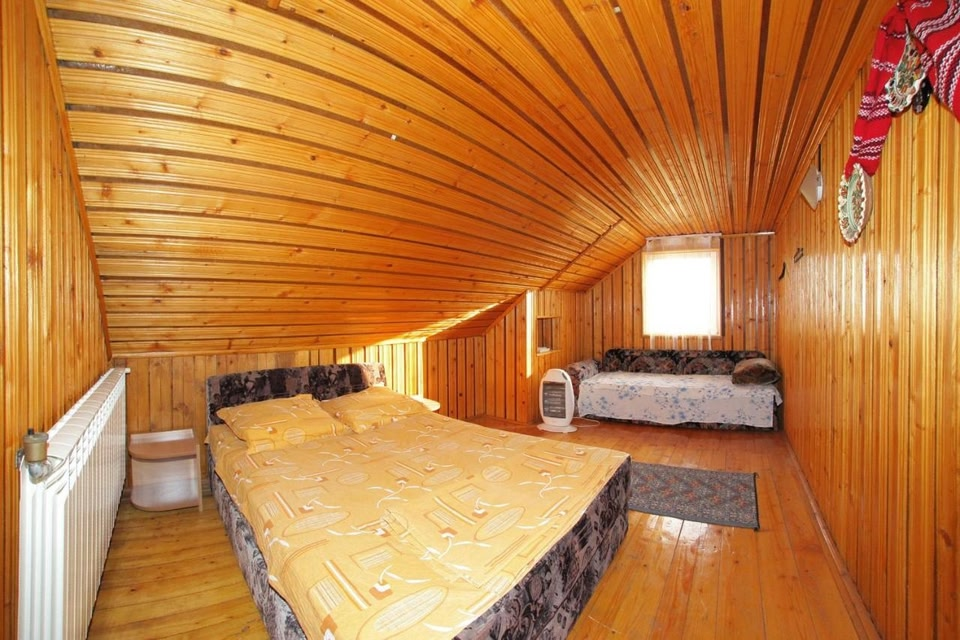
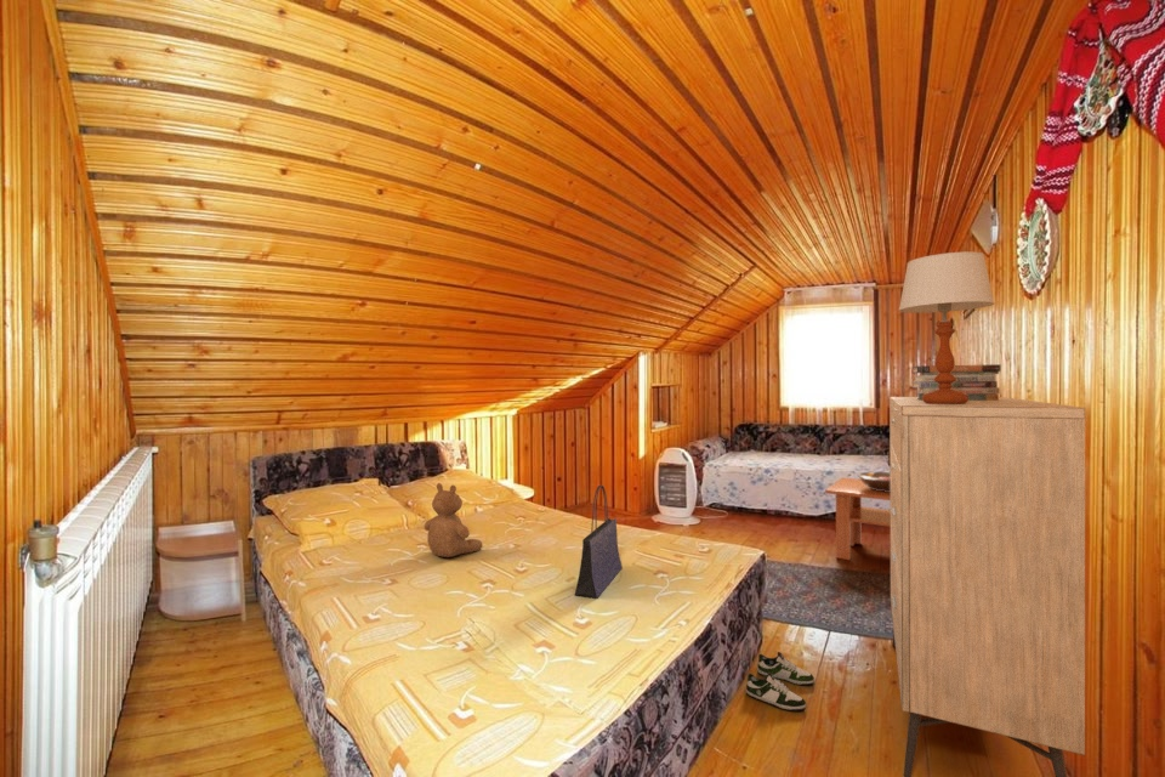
+ shoe [745,651,816,713]
+ teddy bear [424,482,483,558]
+ dresser [888,396,1086,777]
+ coffee table [824,477,891,561]
+ table lamp [898,251,996,404]
+ fruit bowl [857,471,891,492]
+ tote bag [574,484,624,600]
+ book stack [910,363,1001,401]
